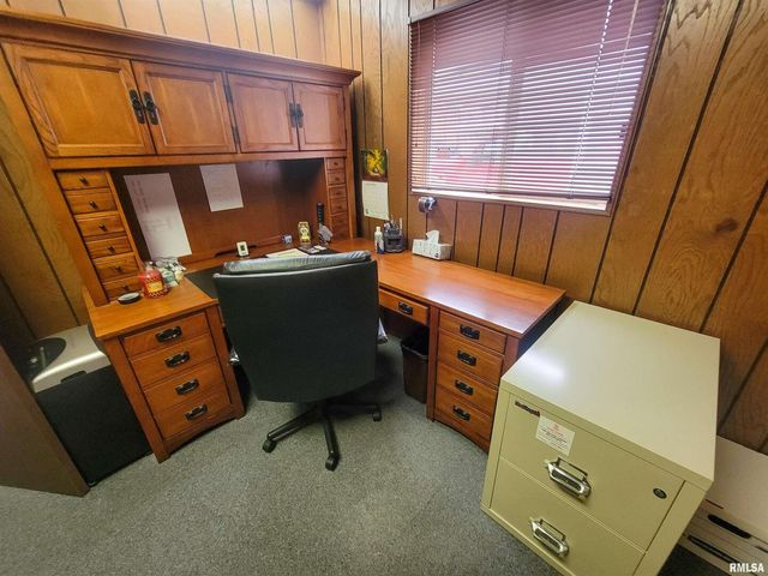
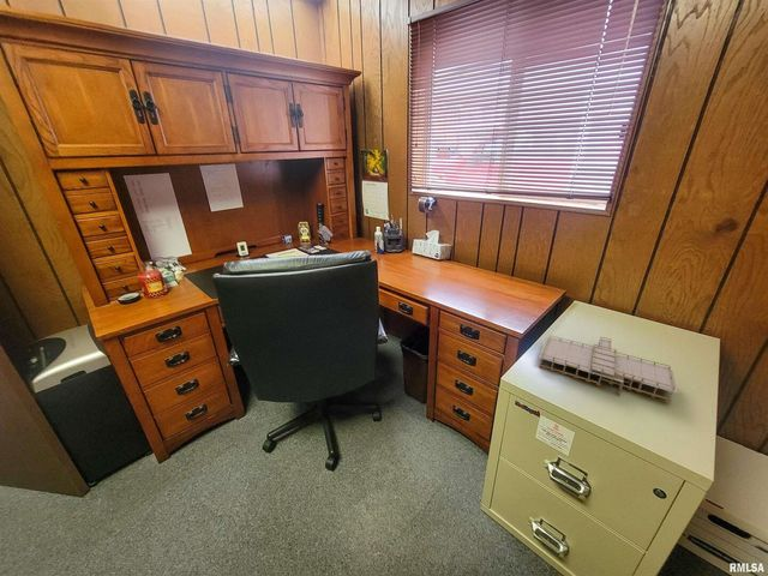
+ document tray [538,335,679,403]
